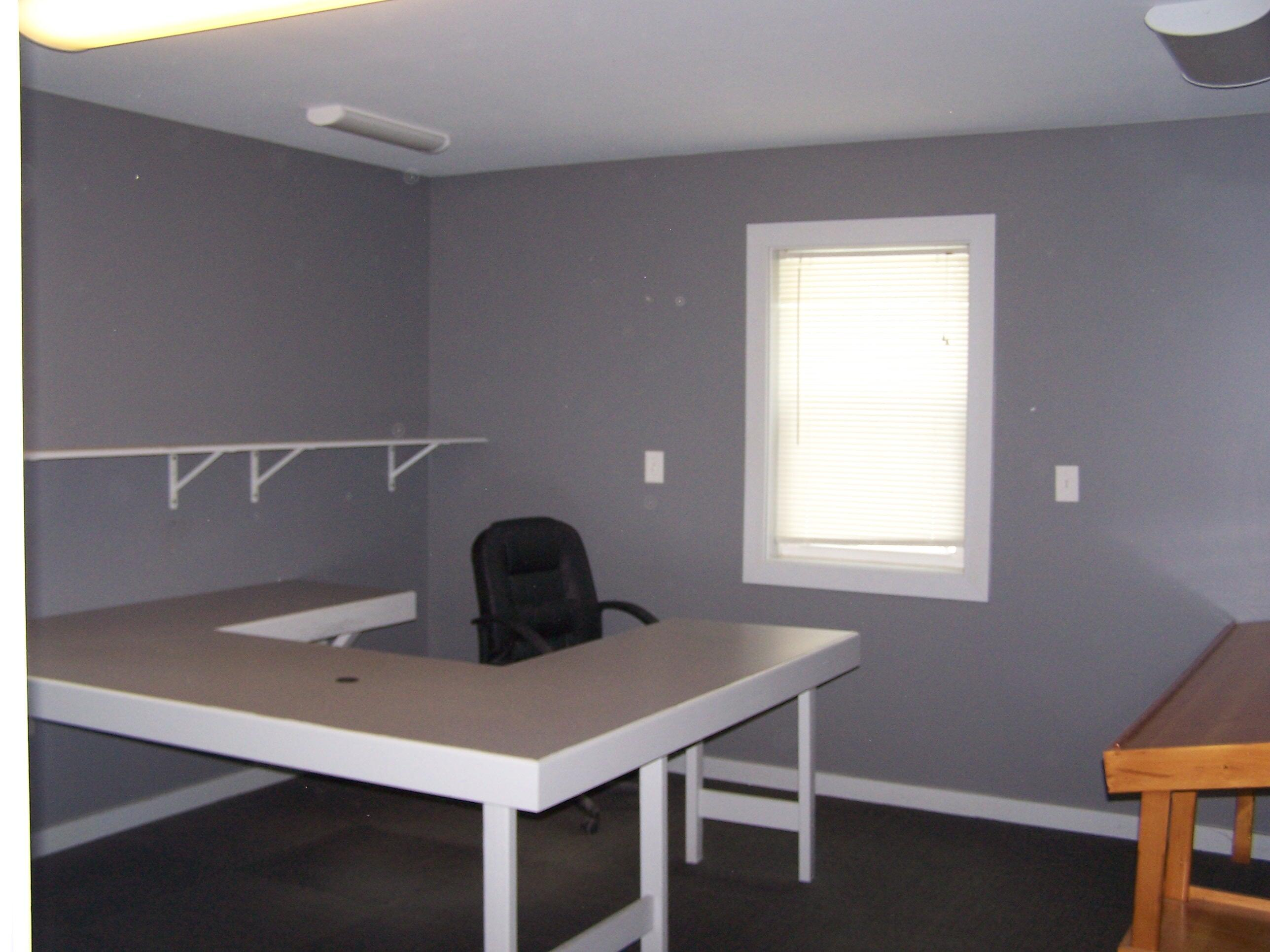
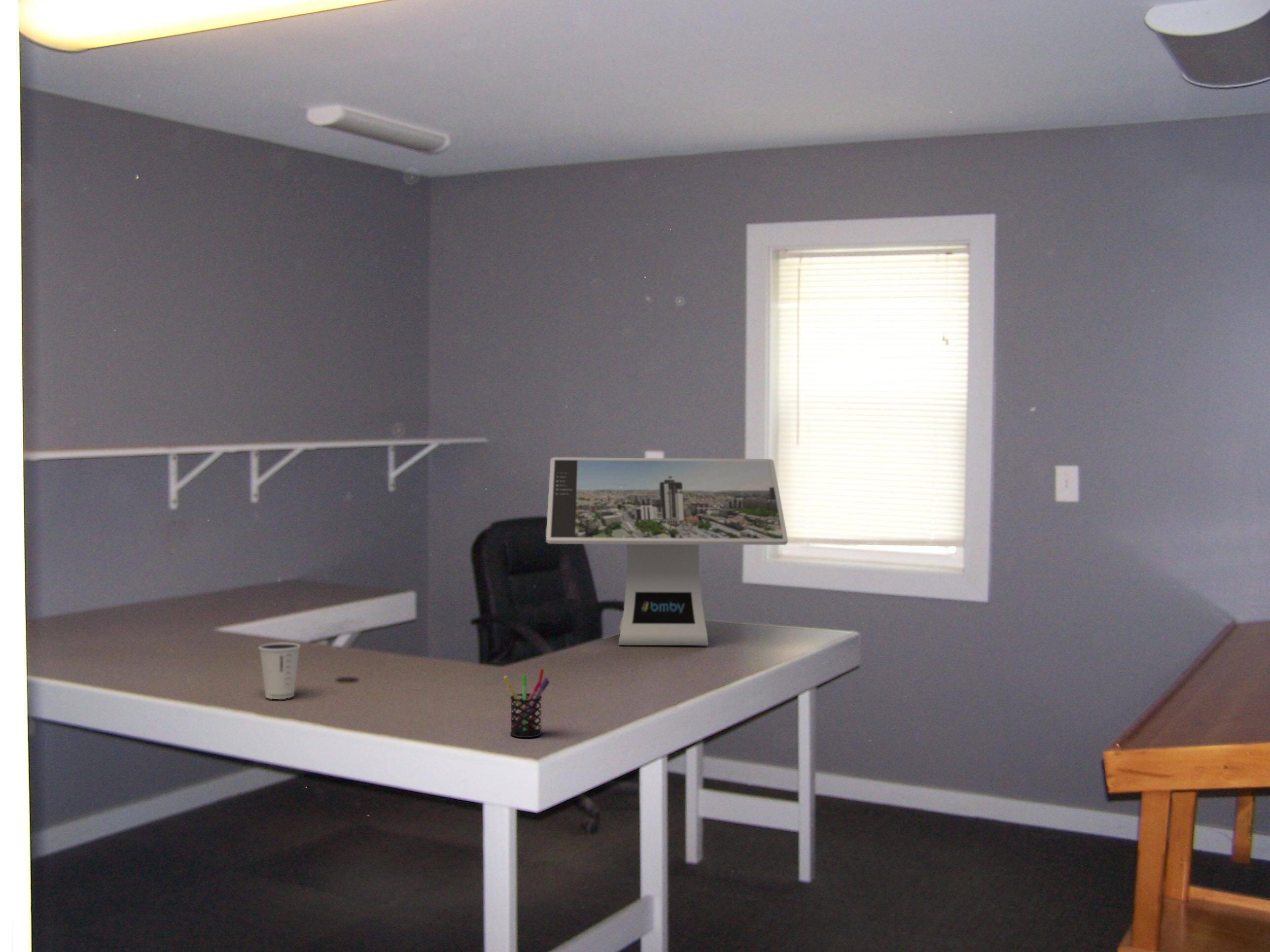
+ pen holder [503,668,550,738]
+ computer monitor [545,457,788,646]
+ dixie cup [258,642,301,700]
